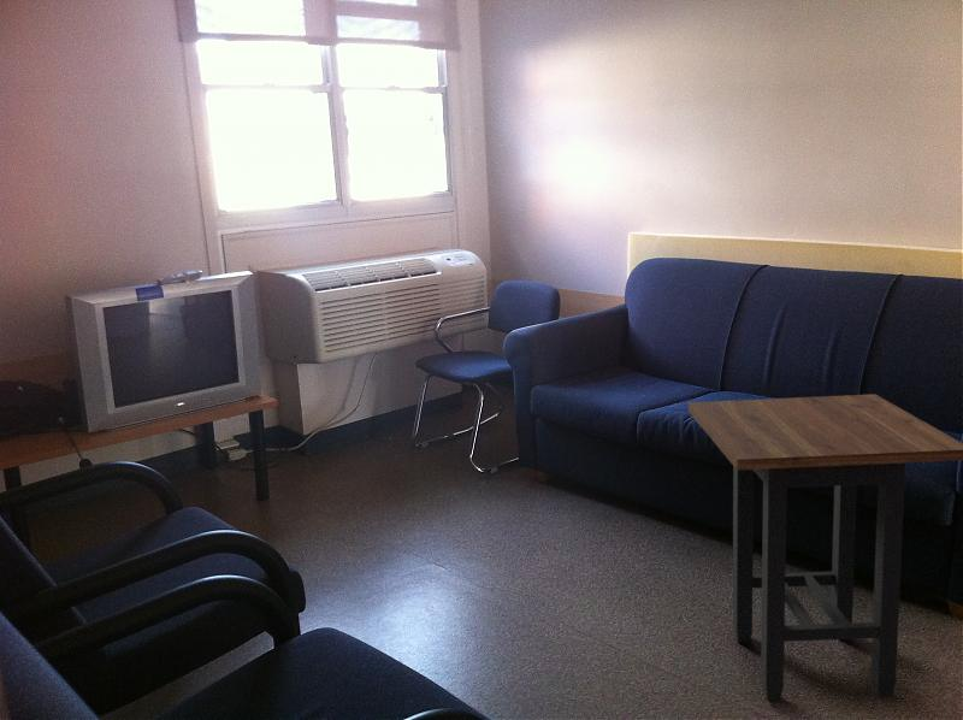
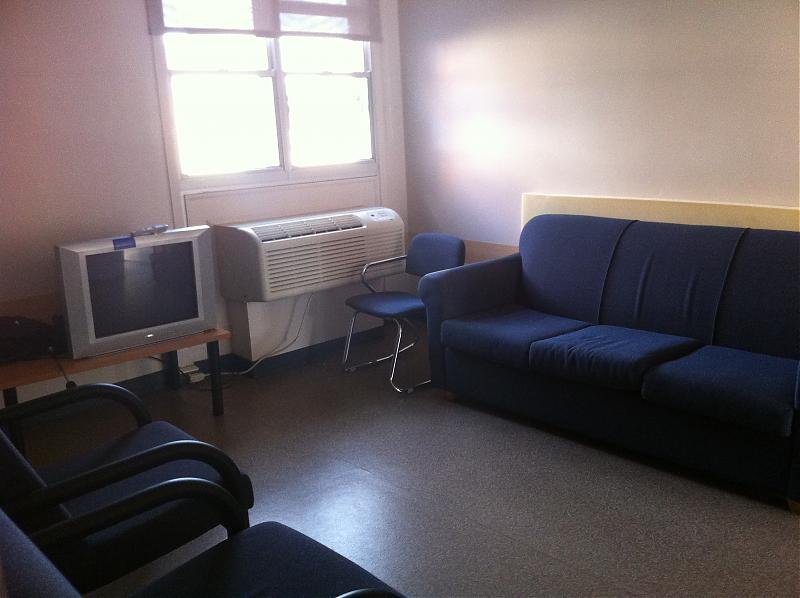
- side table [687,393,963,701]
